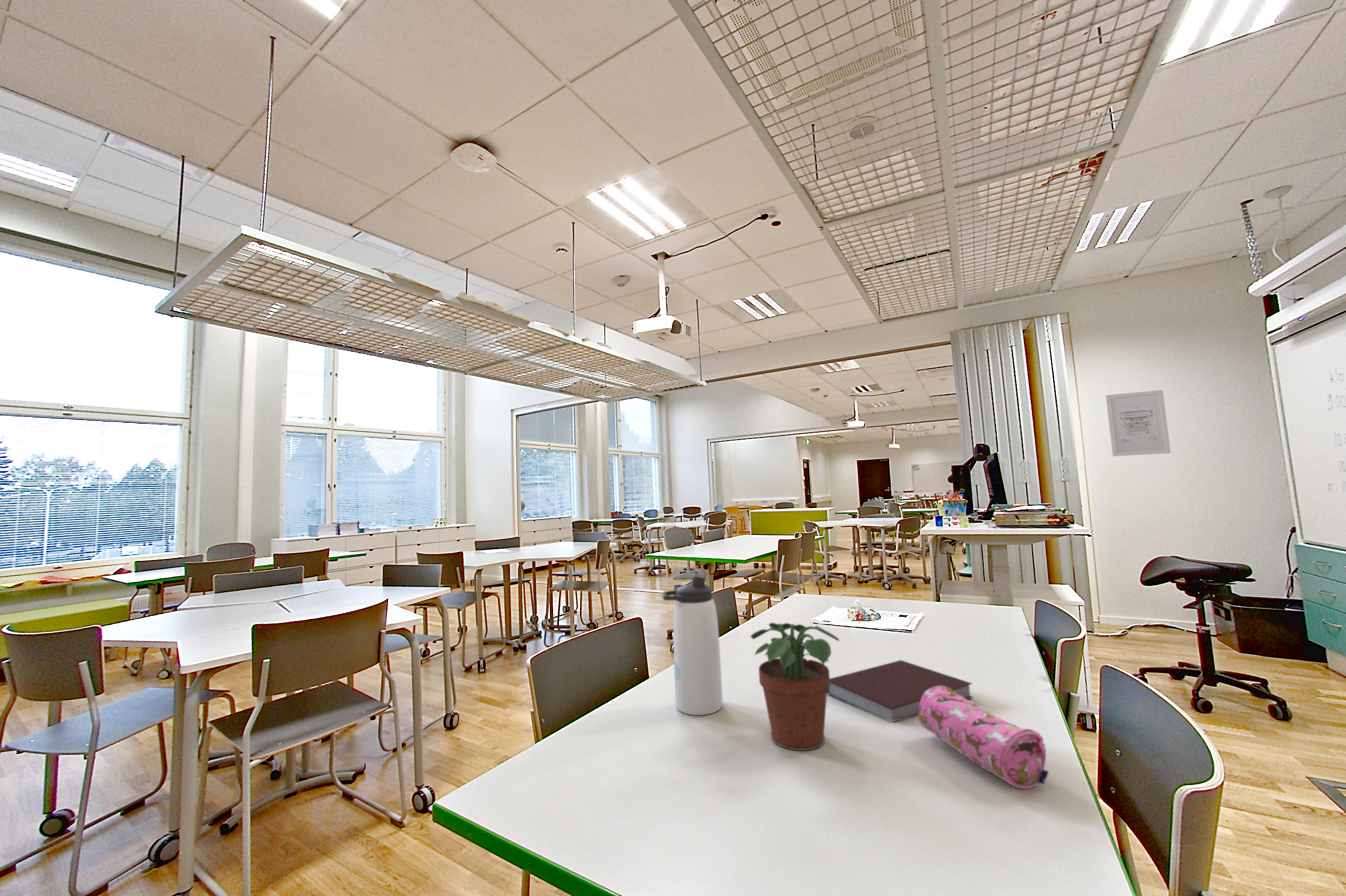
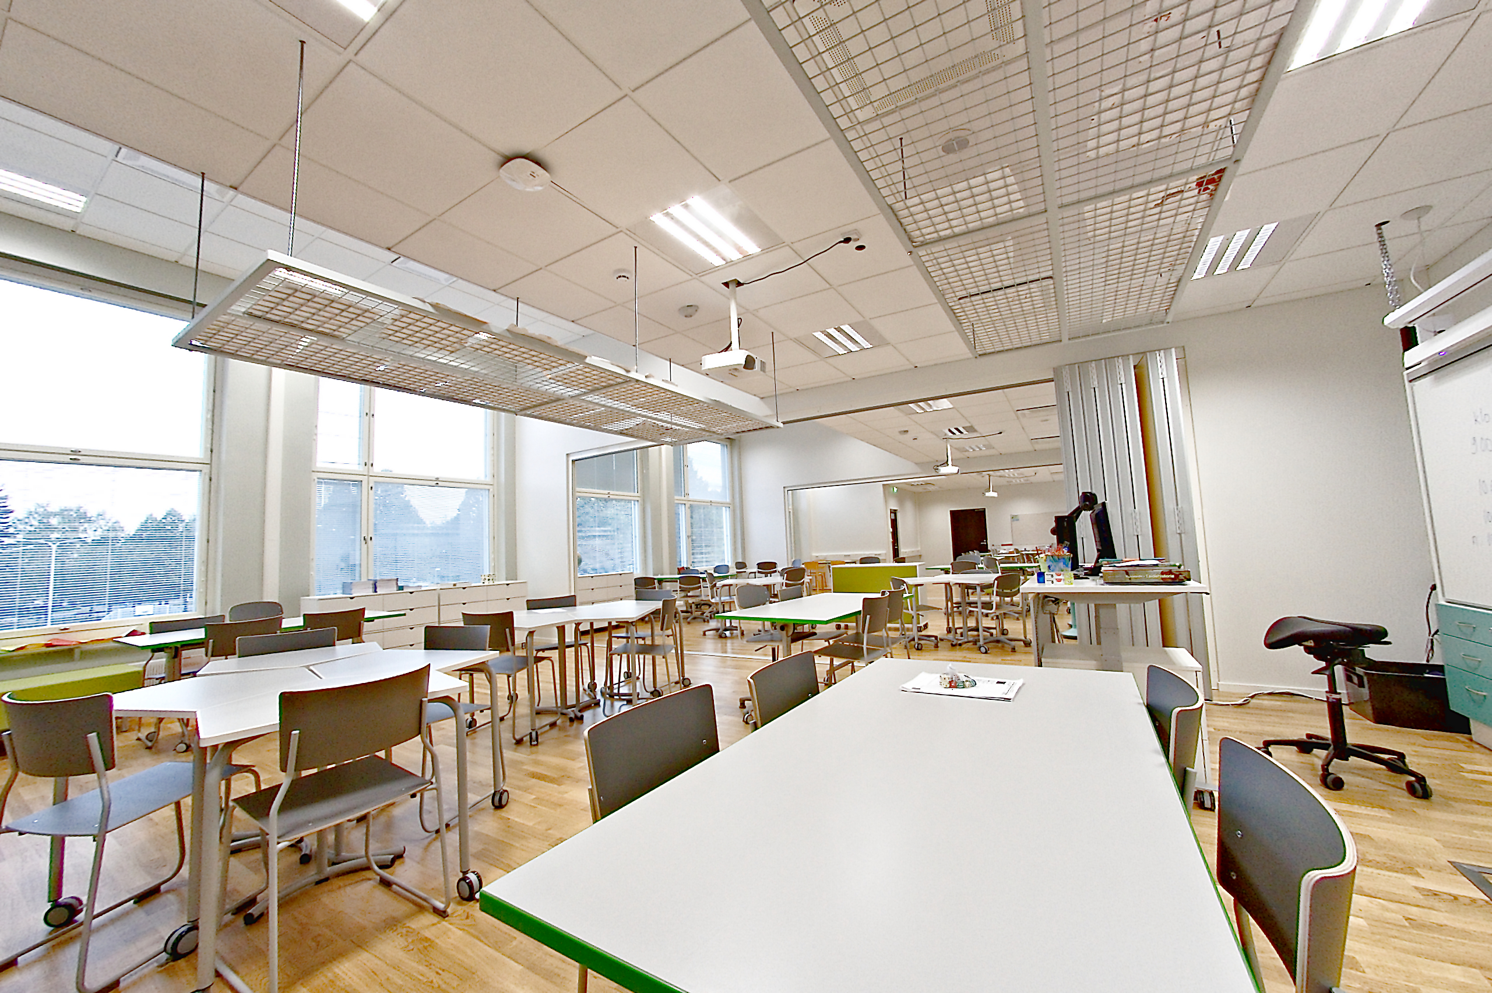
- thermos bottle [662,576,723,716]
- potted plant [750,622,840,751]
- wall art [1105,390,1171,457]
- notebook [827,659,974,722]
- pencil case [917,686,1049,789]
